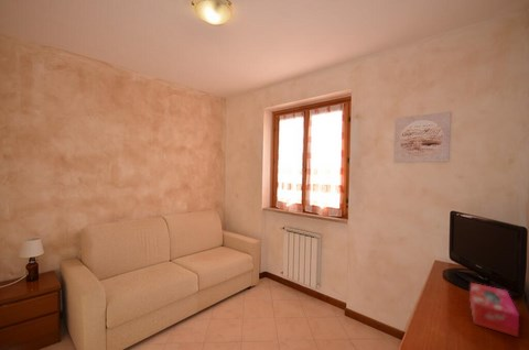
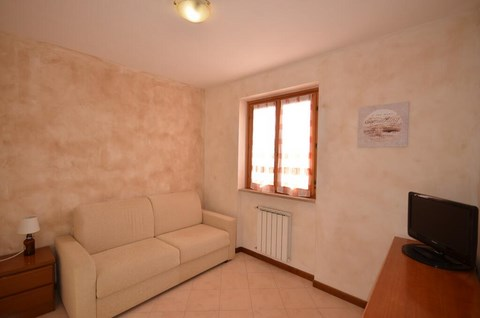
- tissue box [468,282,520,338]
